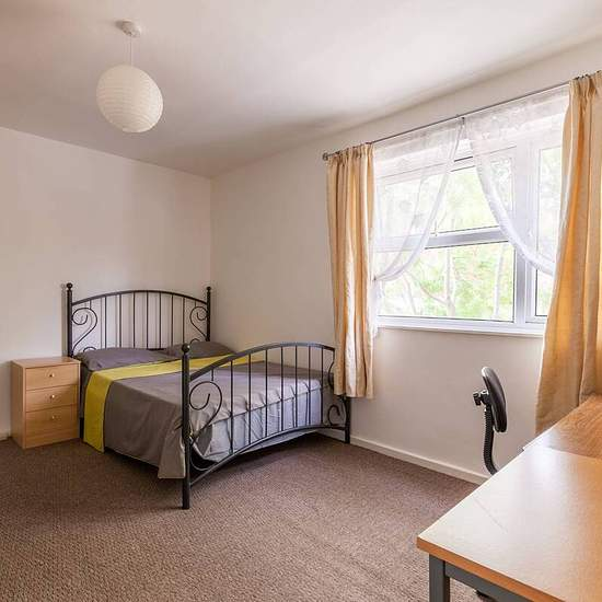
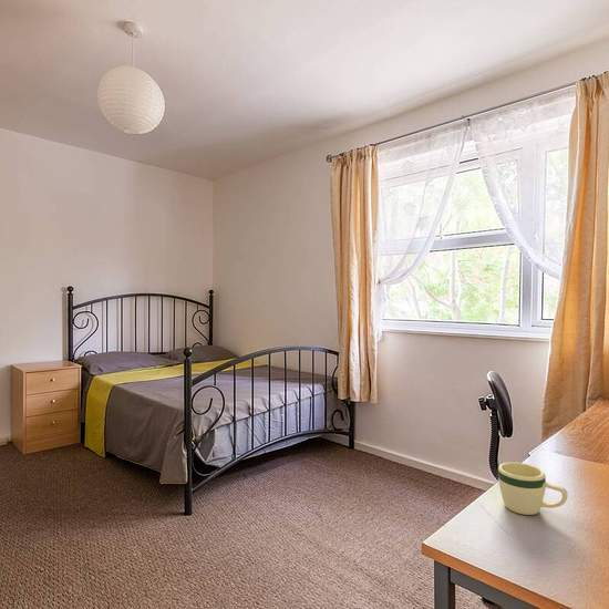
+ mug [497,462,569,516]
